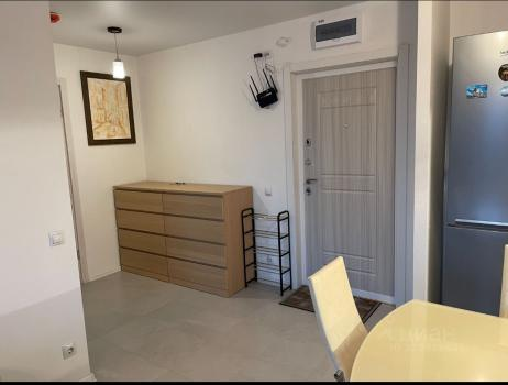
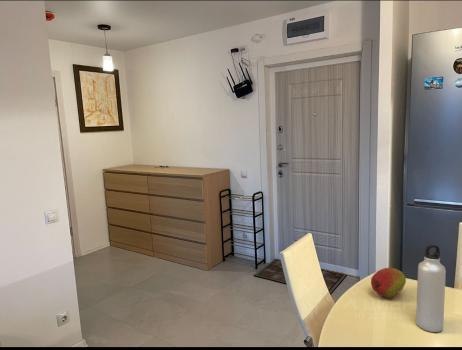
+ fruit [370,267,407,299]
+ water bottle [415,244,447,333]
